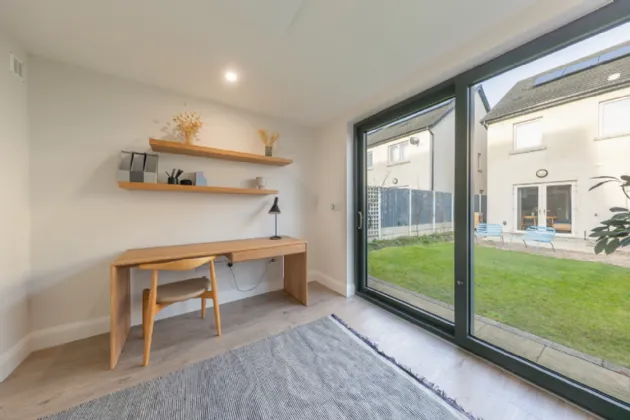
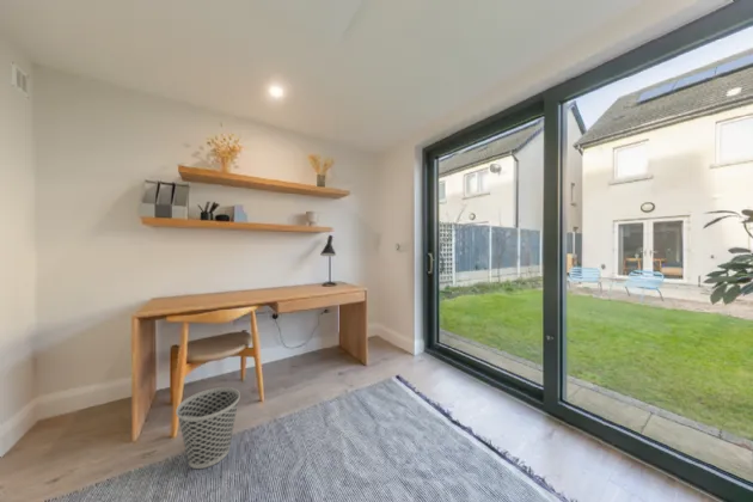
+ wastebasket [175,386,241,470]
